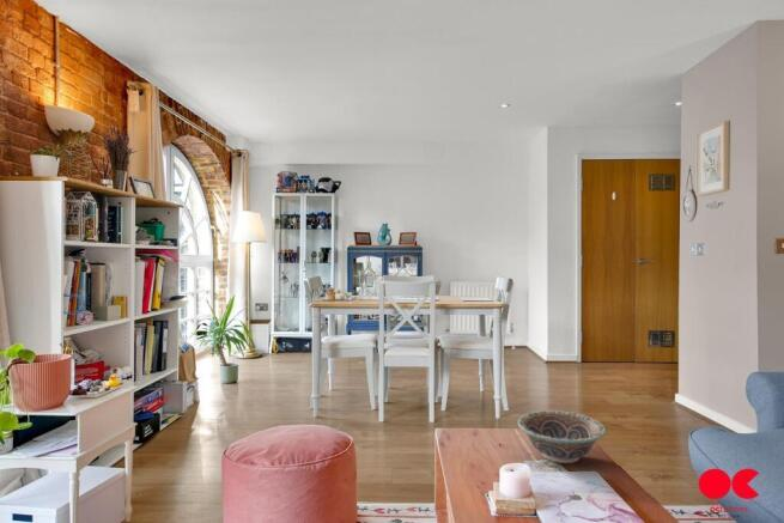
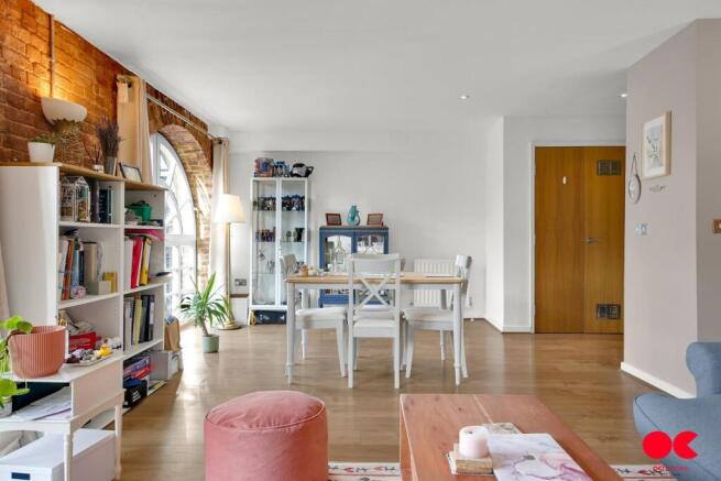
- decorative bowl [517,409,607,464]
